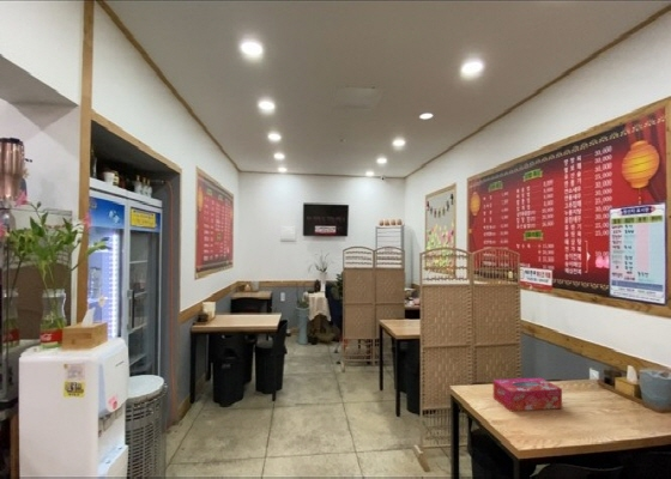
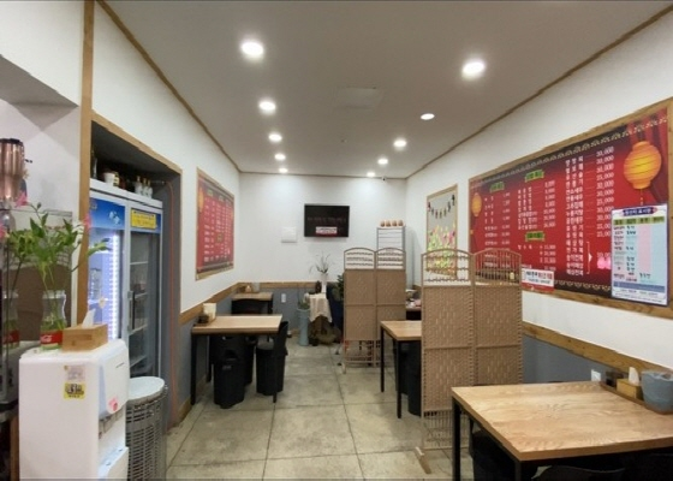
- tissue box [492,377,563,412]
